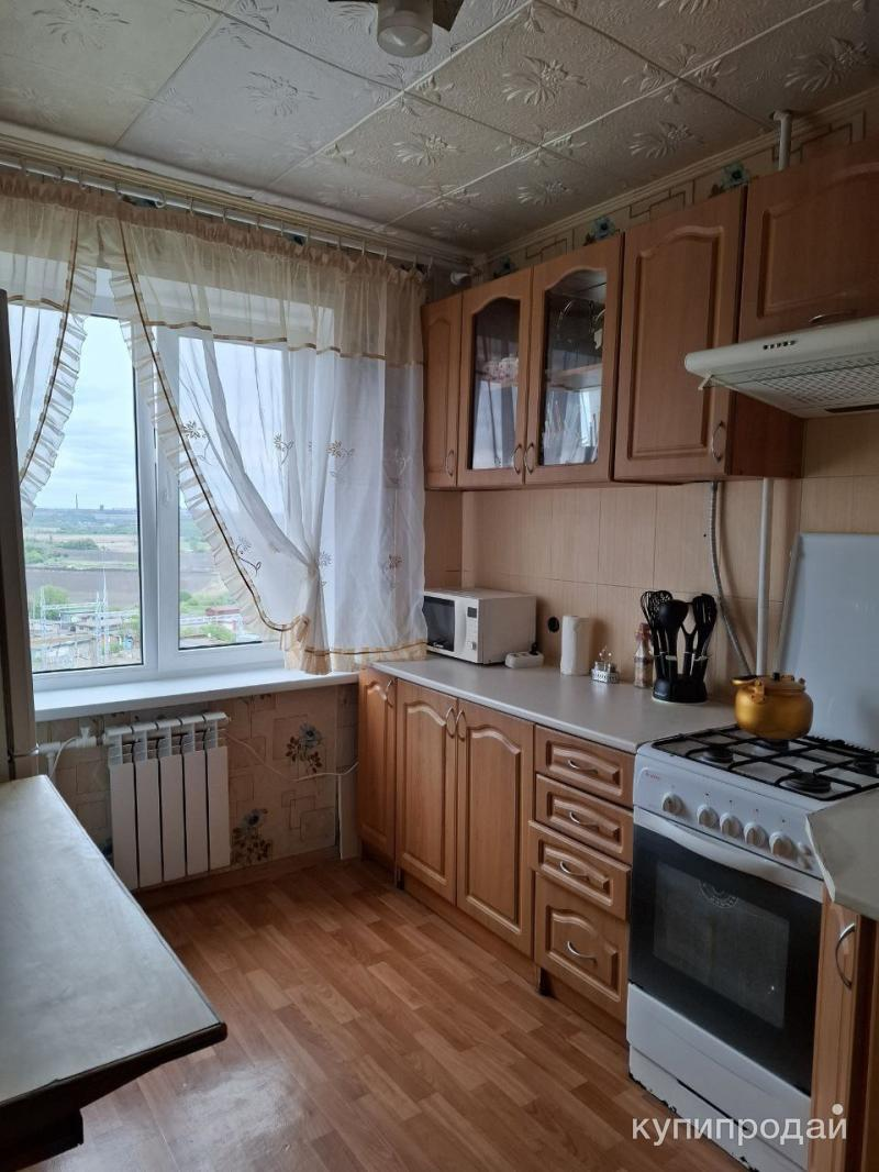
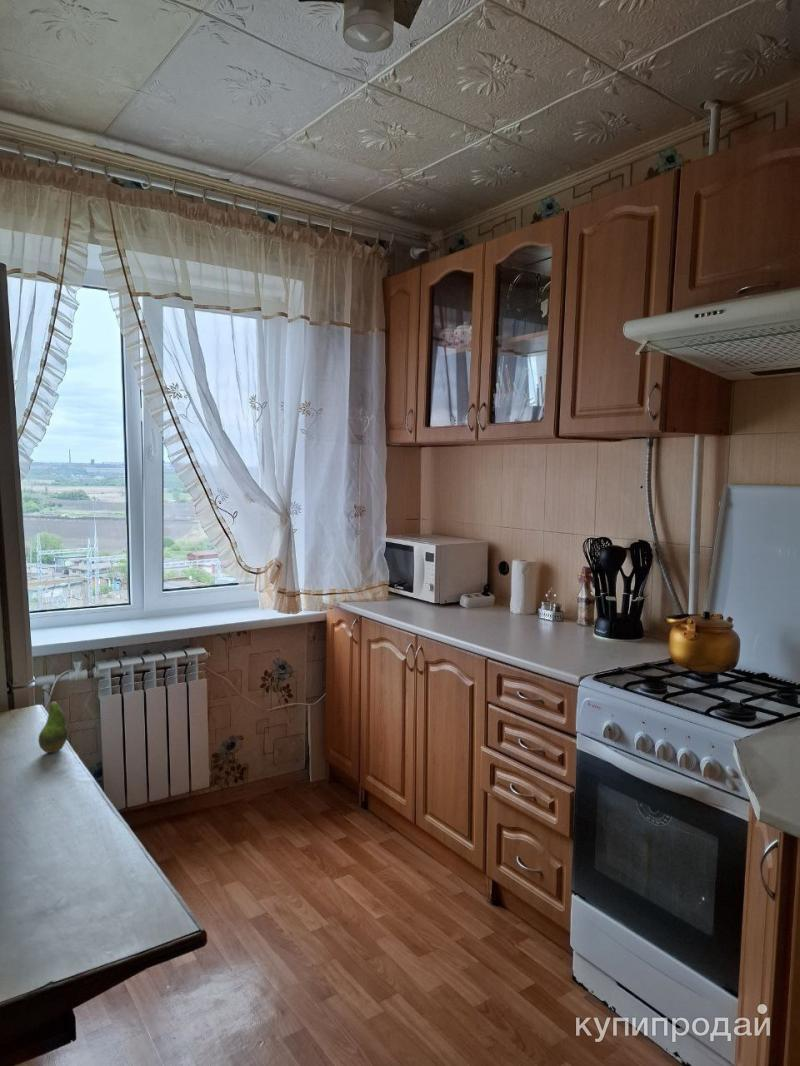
+ fruit [37,688,69,754]
